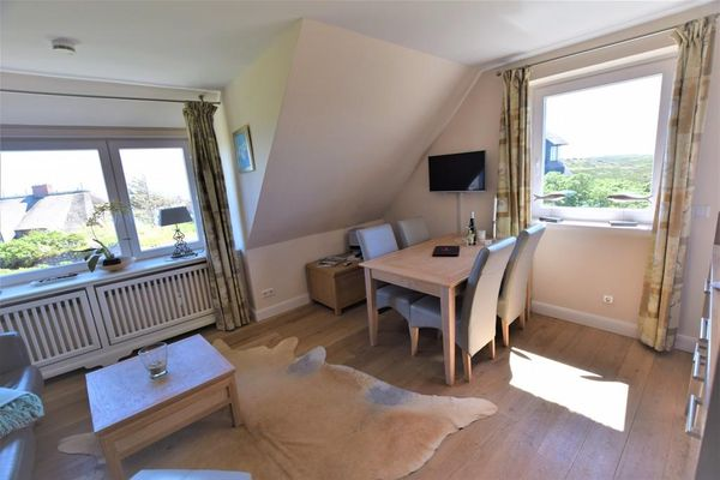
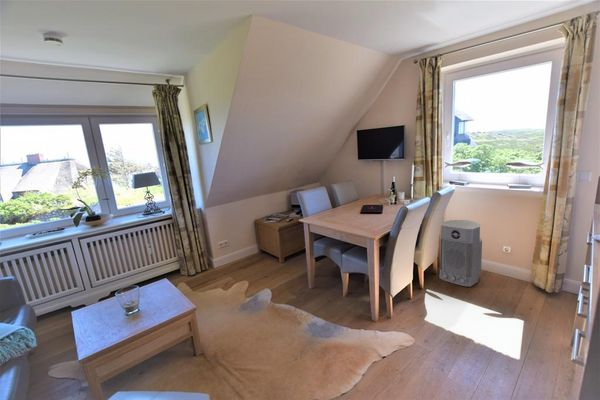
+ air purifier [438,219,483,288]
